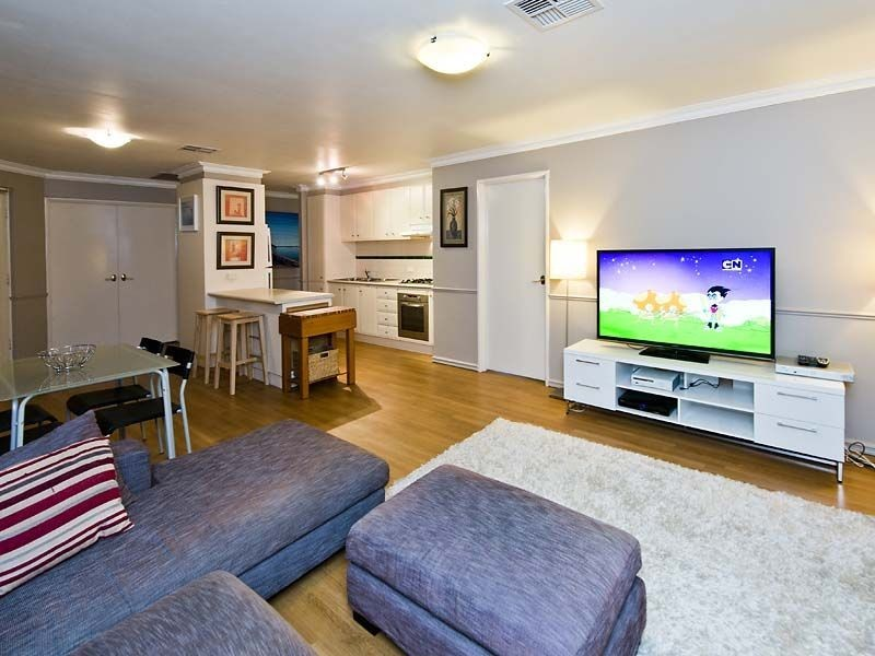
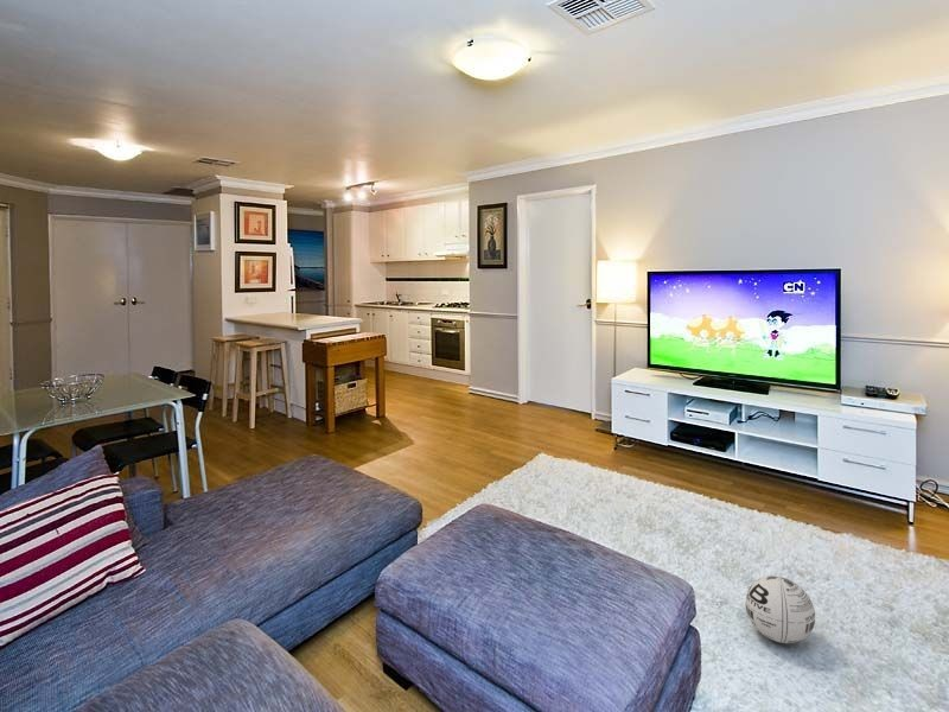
+ ball [745,576,816,644]
